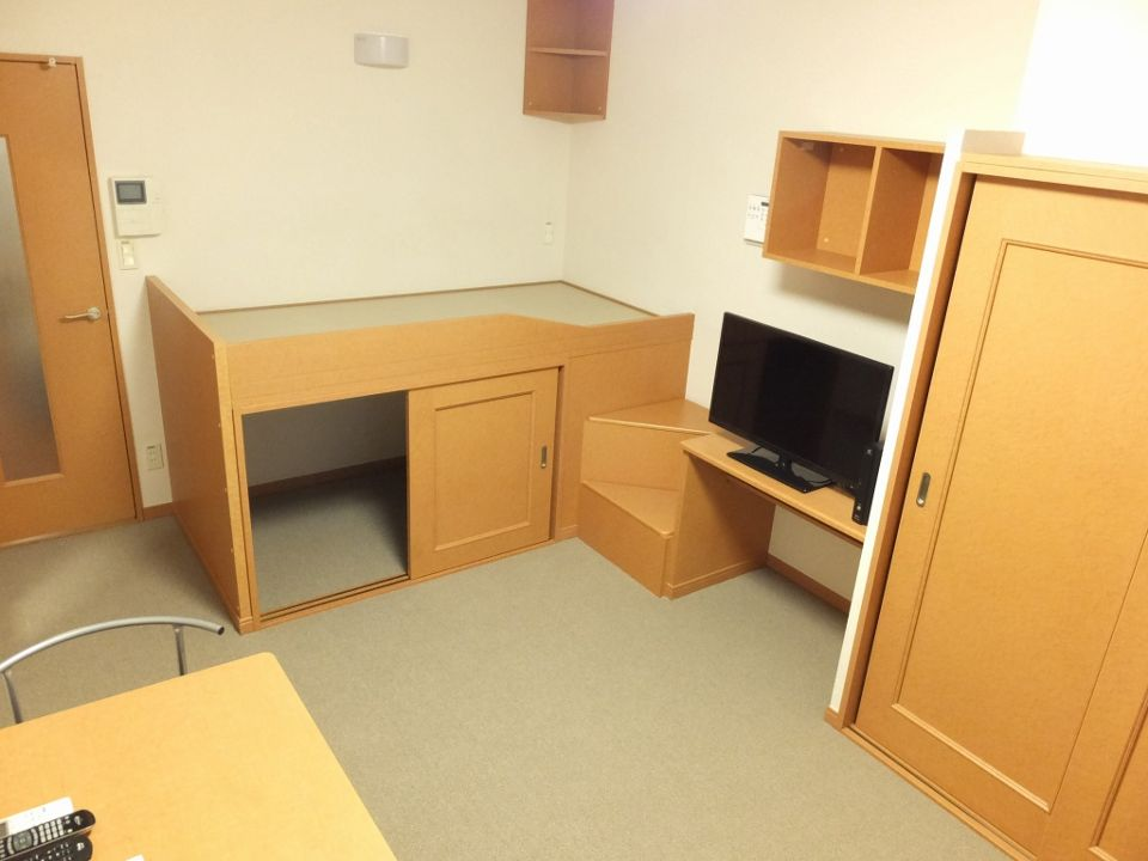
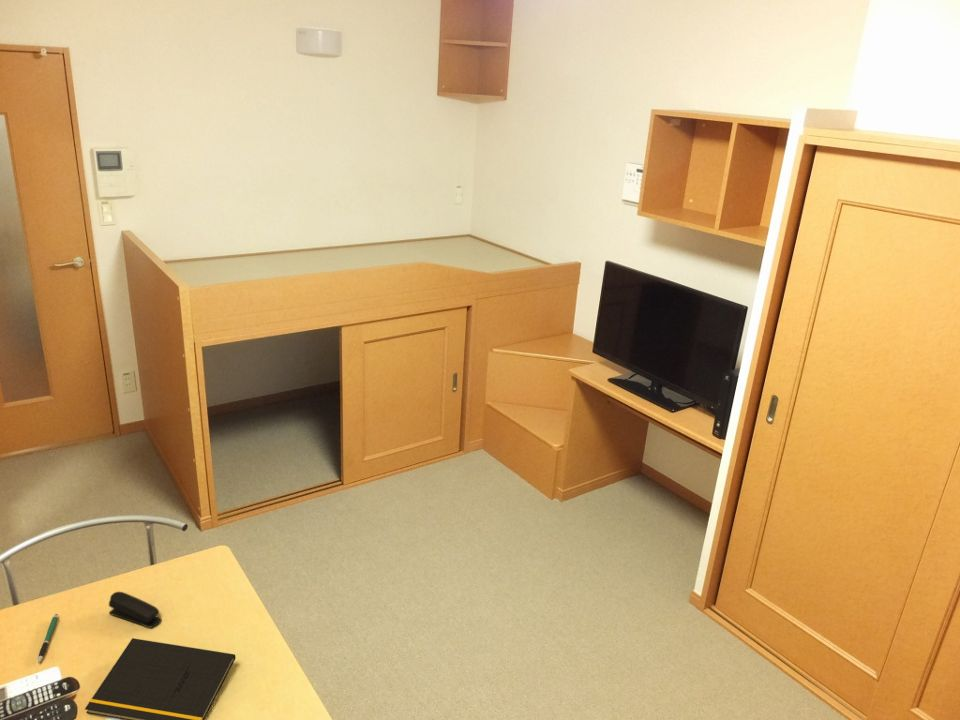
+ notepad [84,637,237,720]
+ stapler [108,591,162,629]
+ pen [37,613,59,664]
